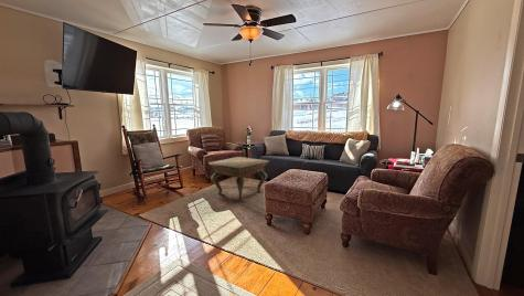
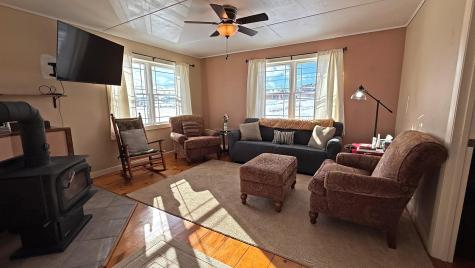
- side table [207,156,270,201]
